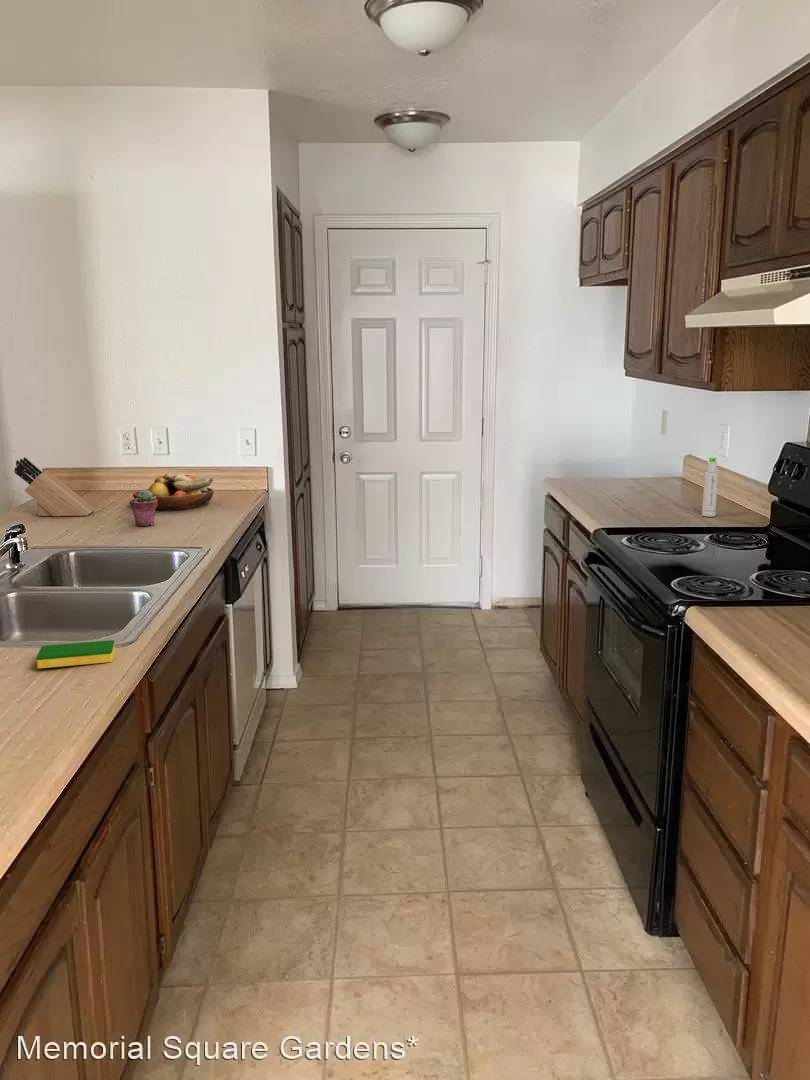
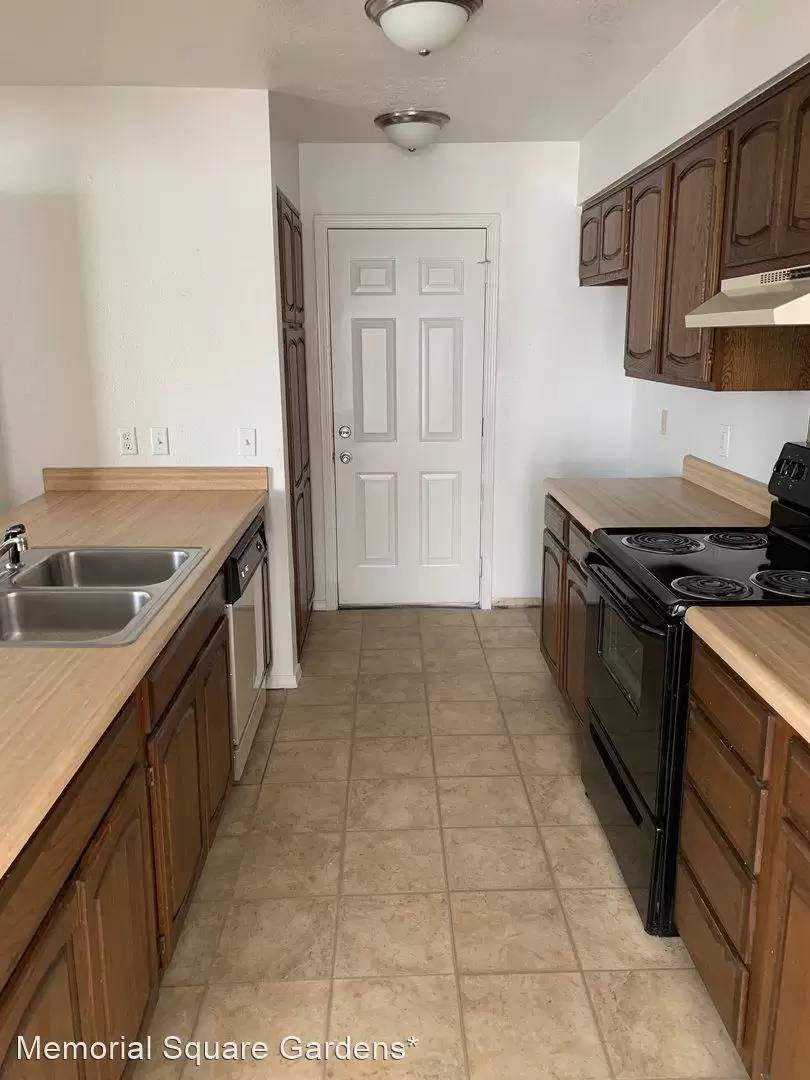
- potted succulent [129,489,158,527]
- knife block [14,456,96,517]
- fruit bowl [132,473,214,511]
- dish sponge [35,639,116,669]
- bottle [701,457,719,518]
